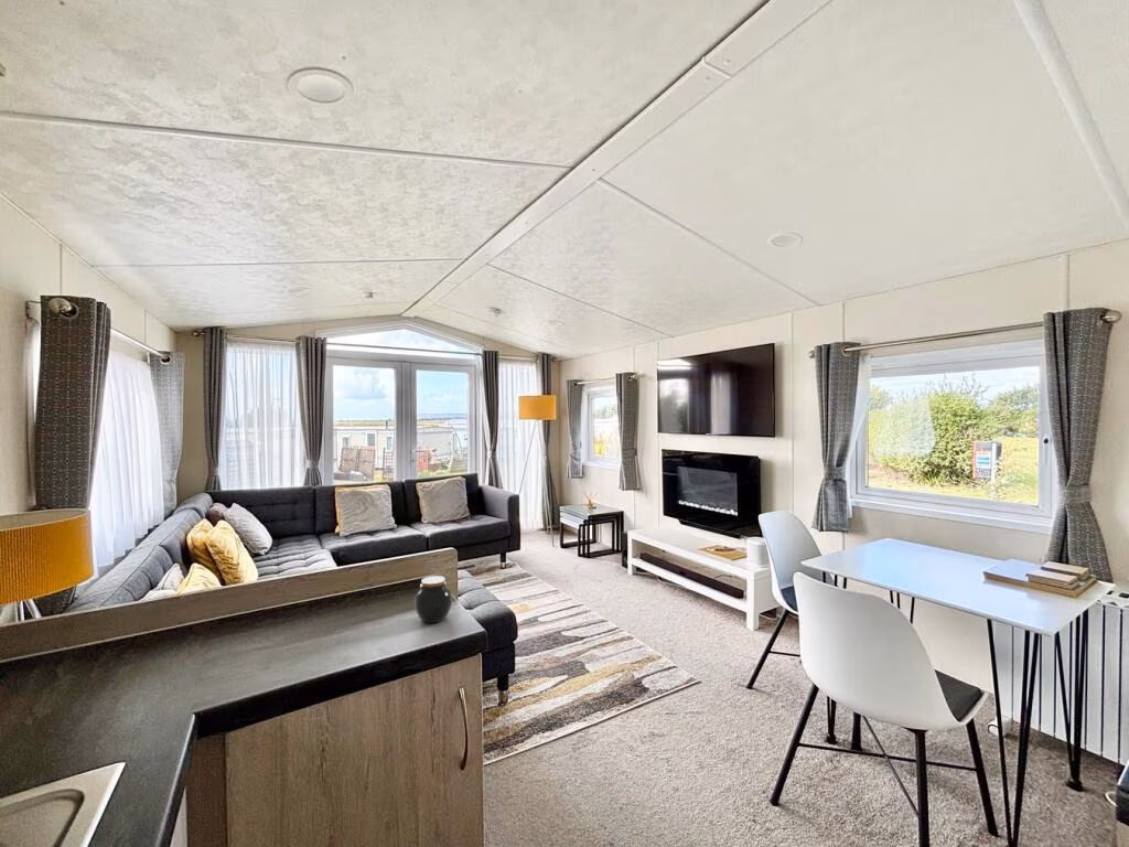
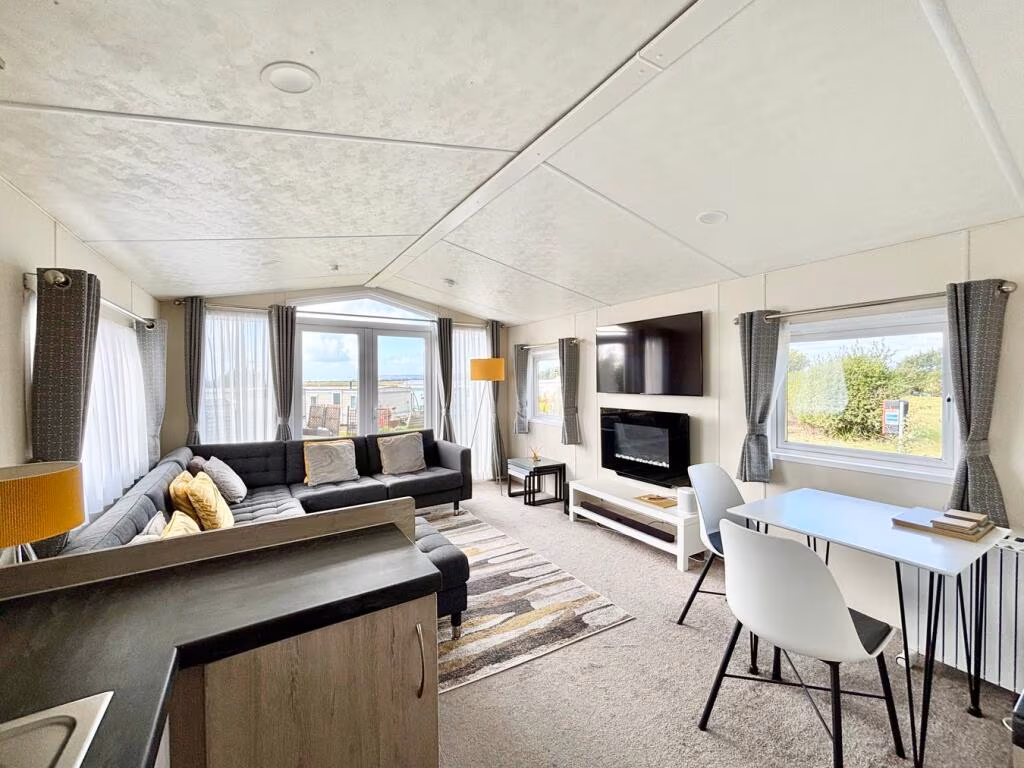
- jar [413,575,453,624]
